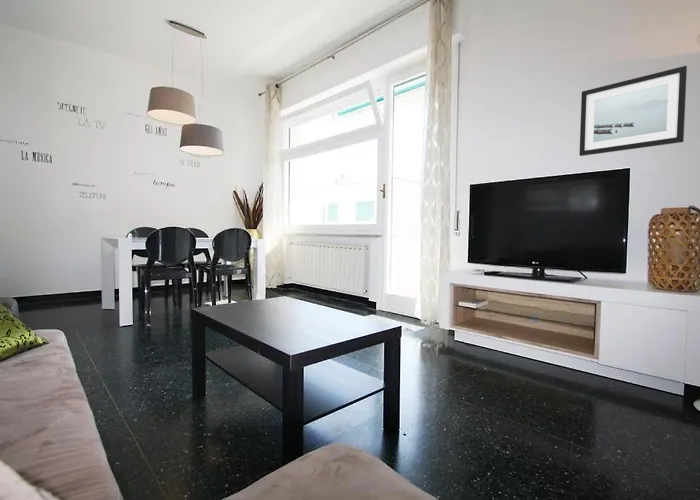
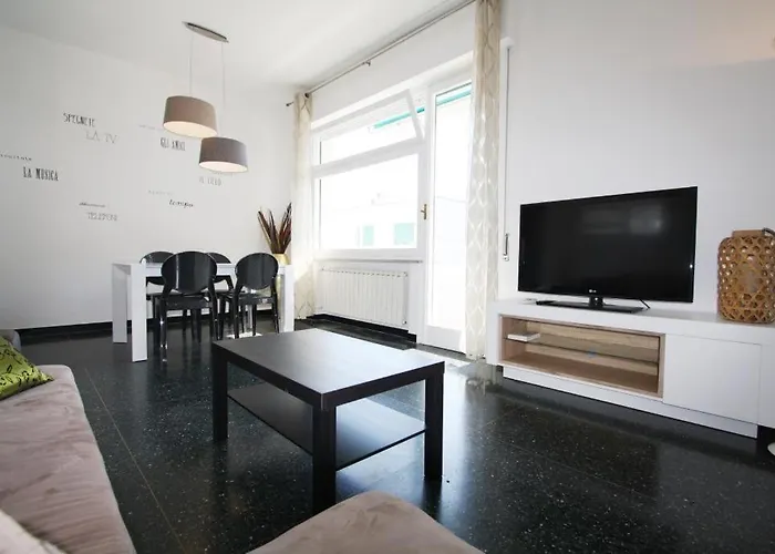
- wall art [578,65,688,157]
